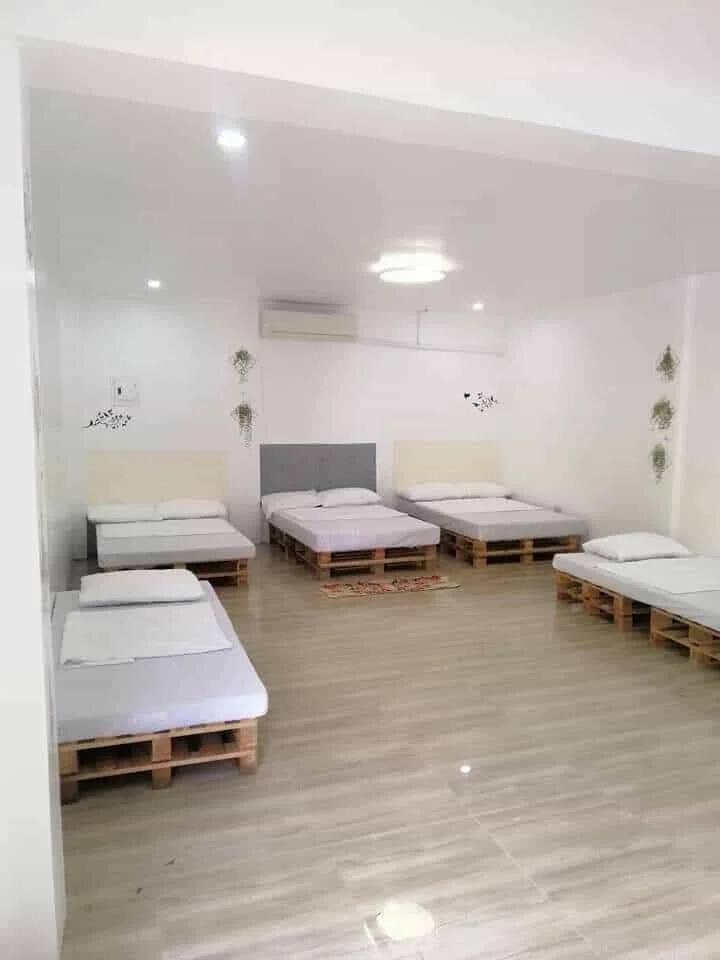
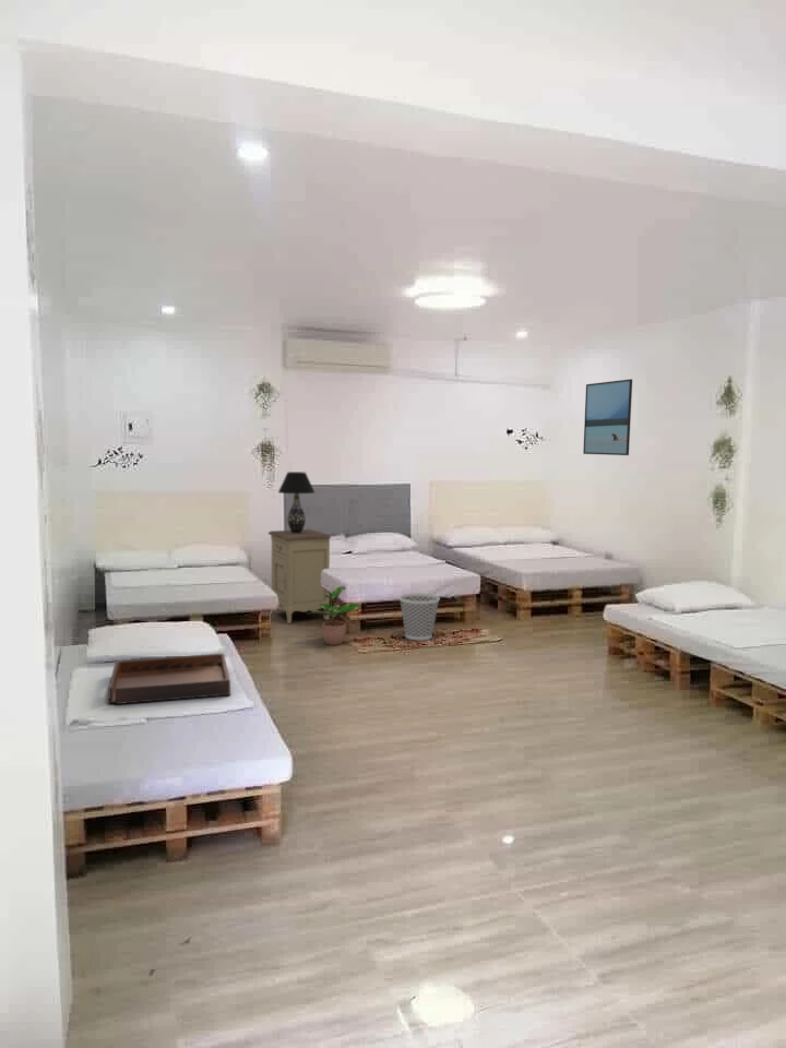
+ wastebasket [397,592,441,641]
+ serving tray [107,653,231,705]
+ nightstand [267,528,332,624]
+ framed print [582,378,633,456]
+ table lamp [277,471,315,534]
+ potted plant [306,585,362,646]
